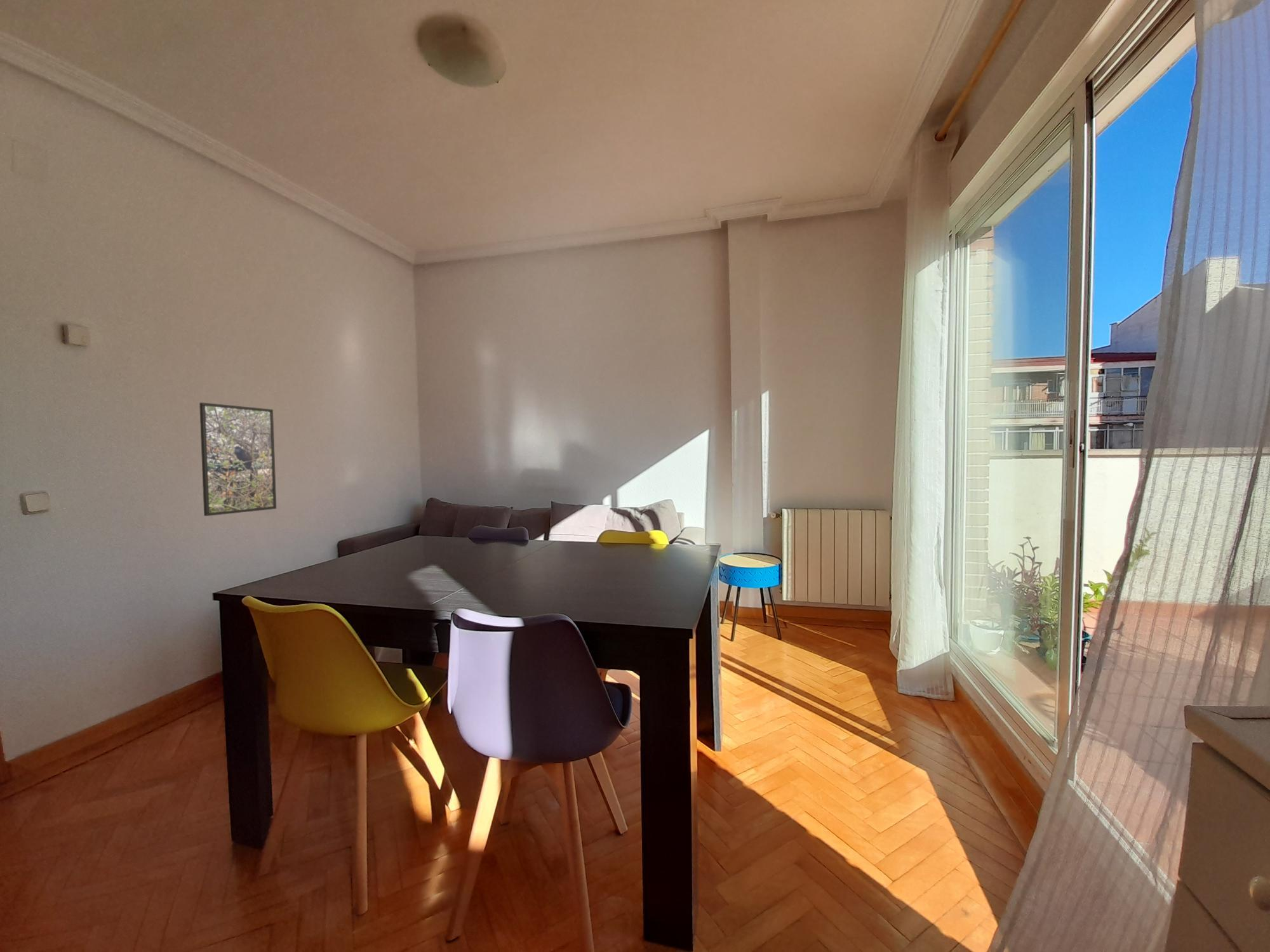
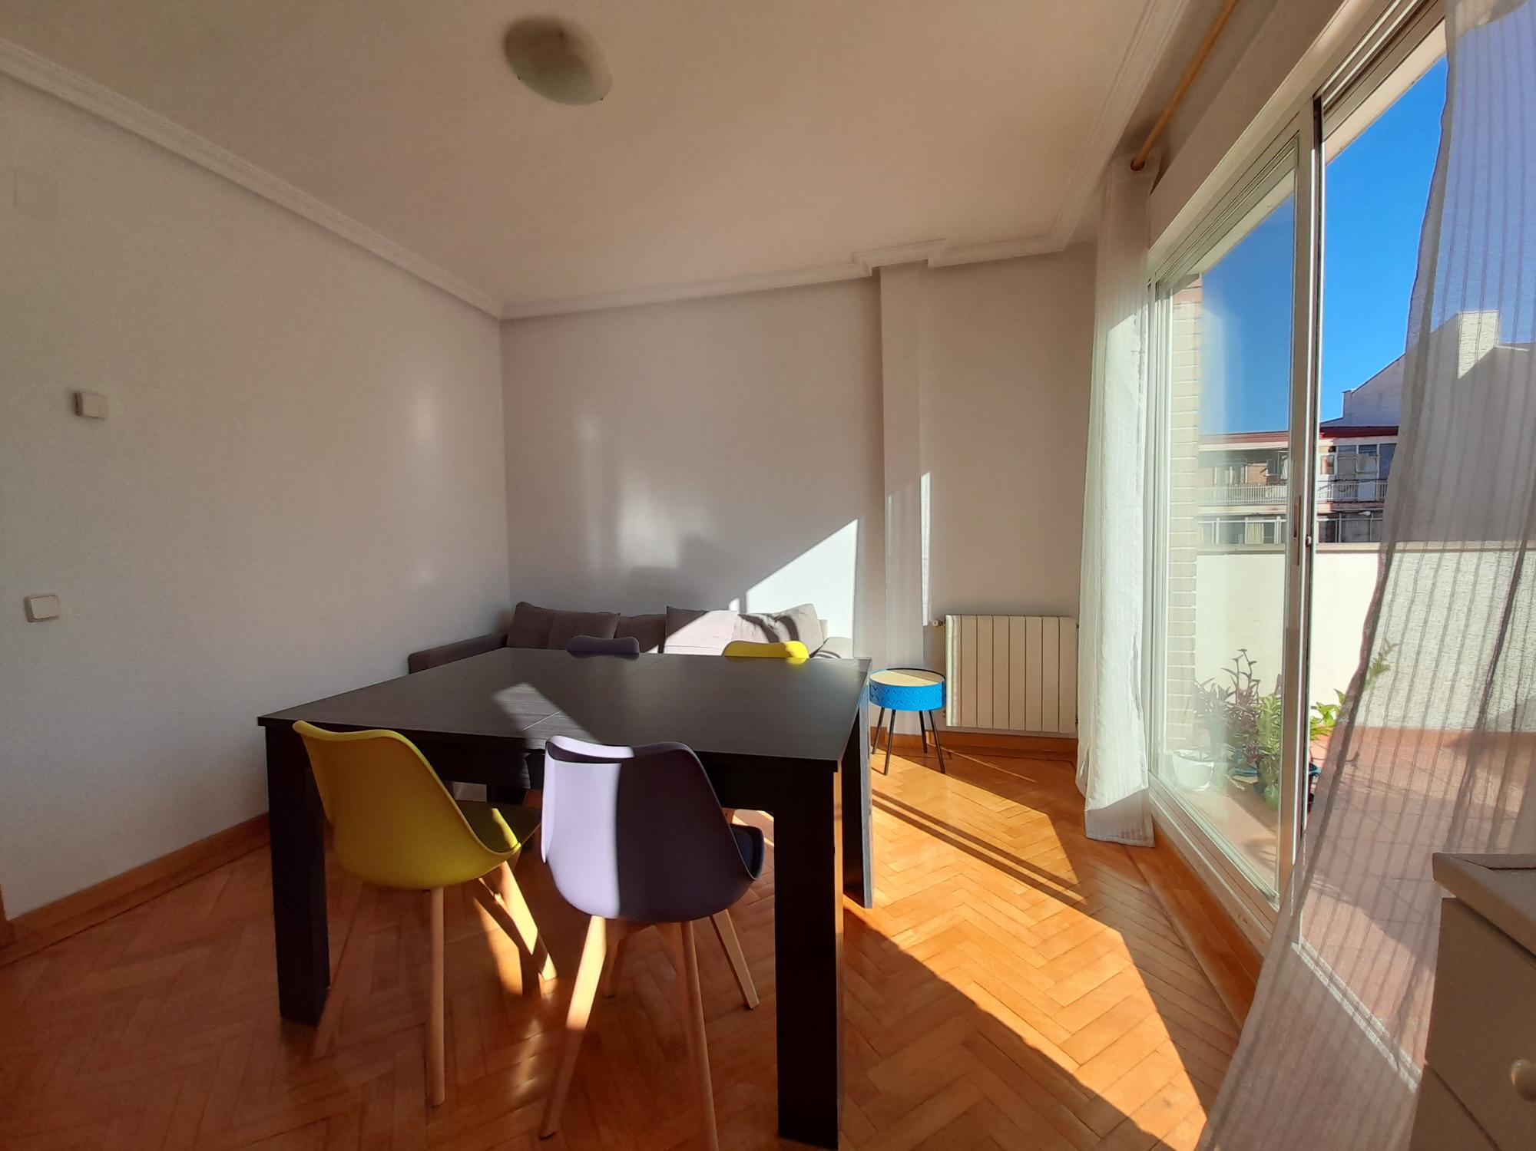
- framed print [199,402,277,517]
